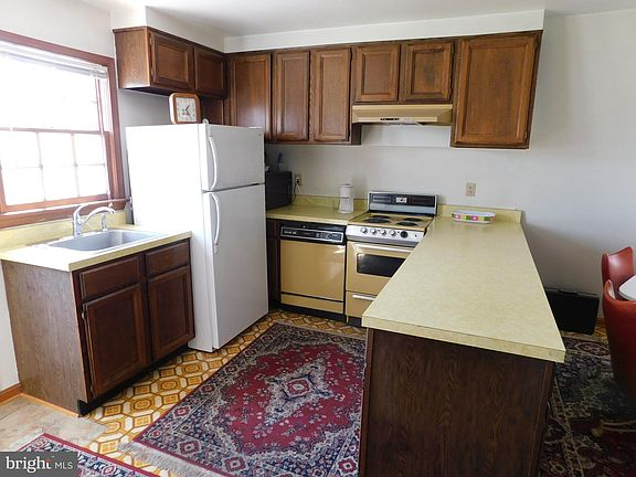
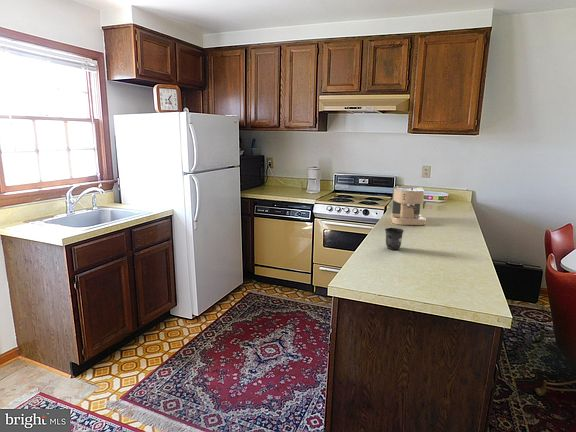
+ mug [384,227,405,251]
+ coffee maker [390,185,427,226]
